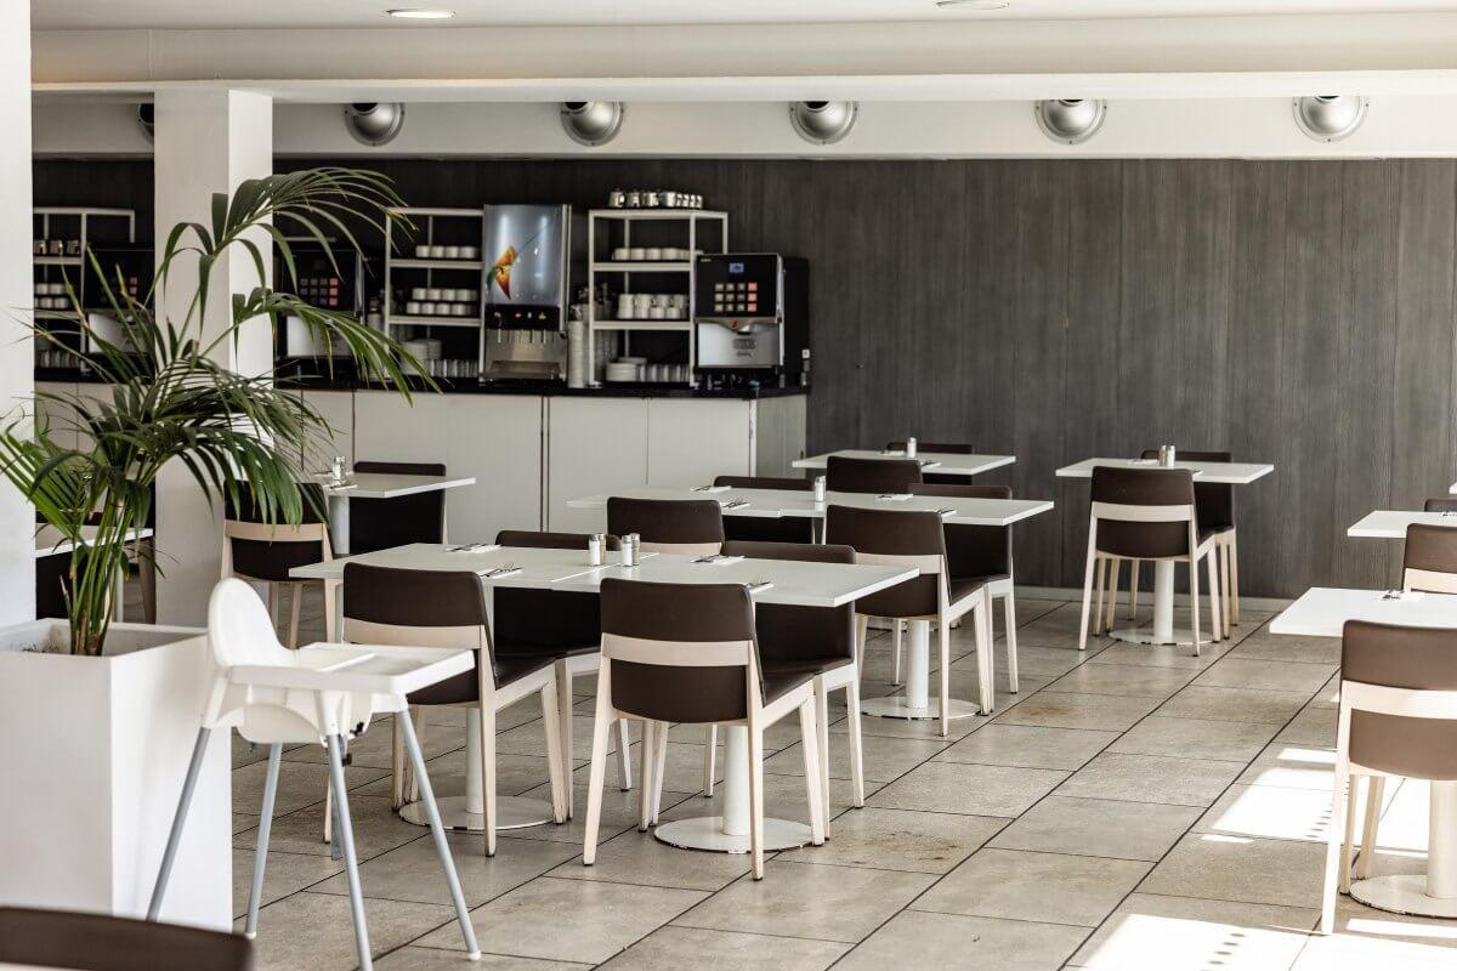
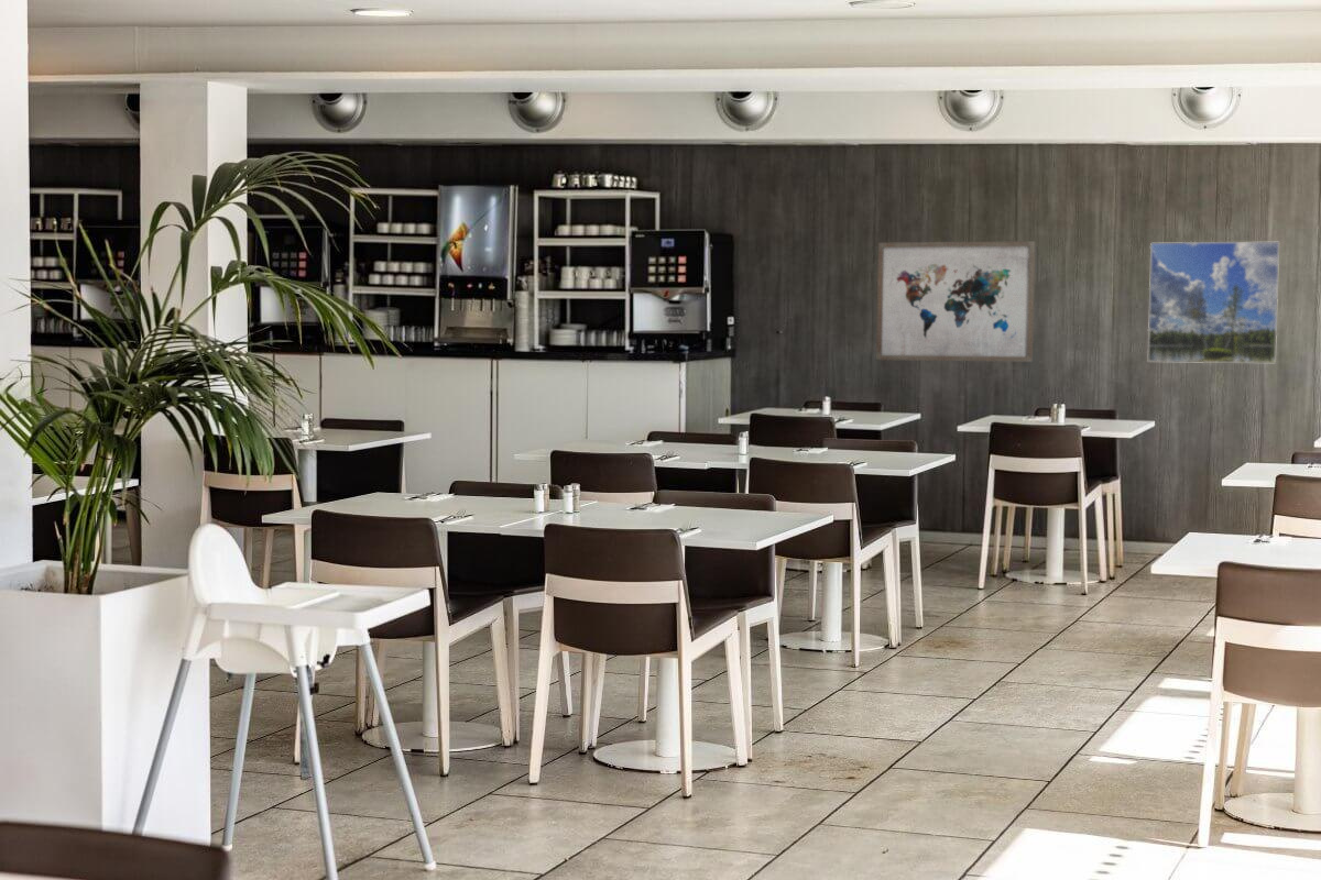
+ wall art [875,240,1036,363]
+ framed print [1147,241,1280,364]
